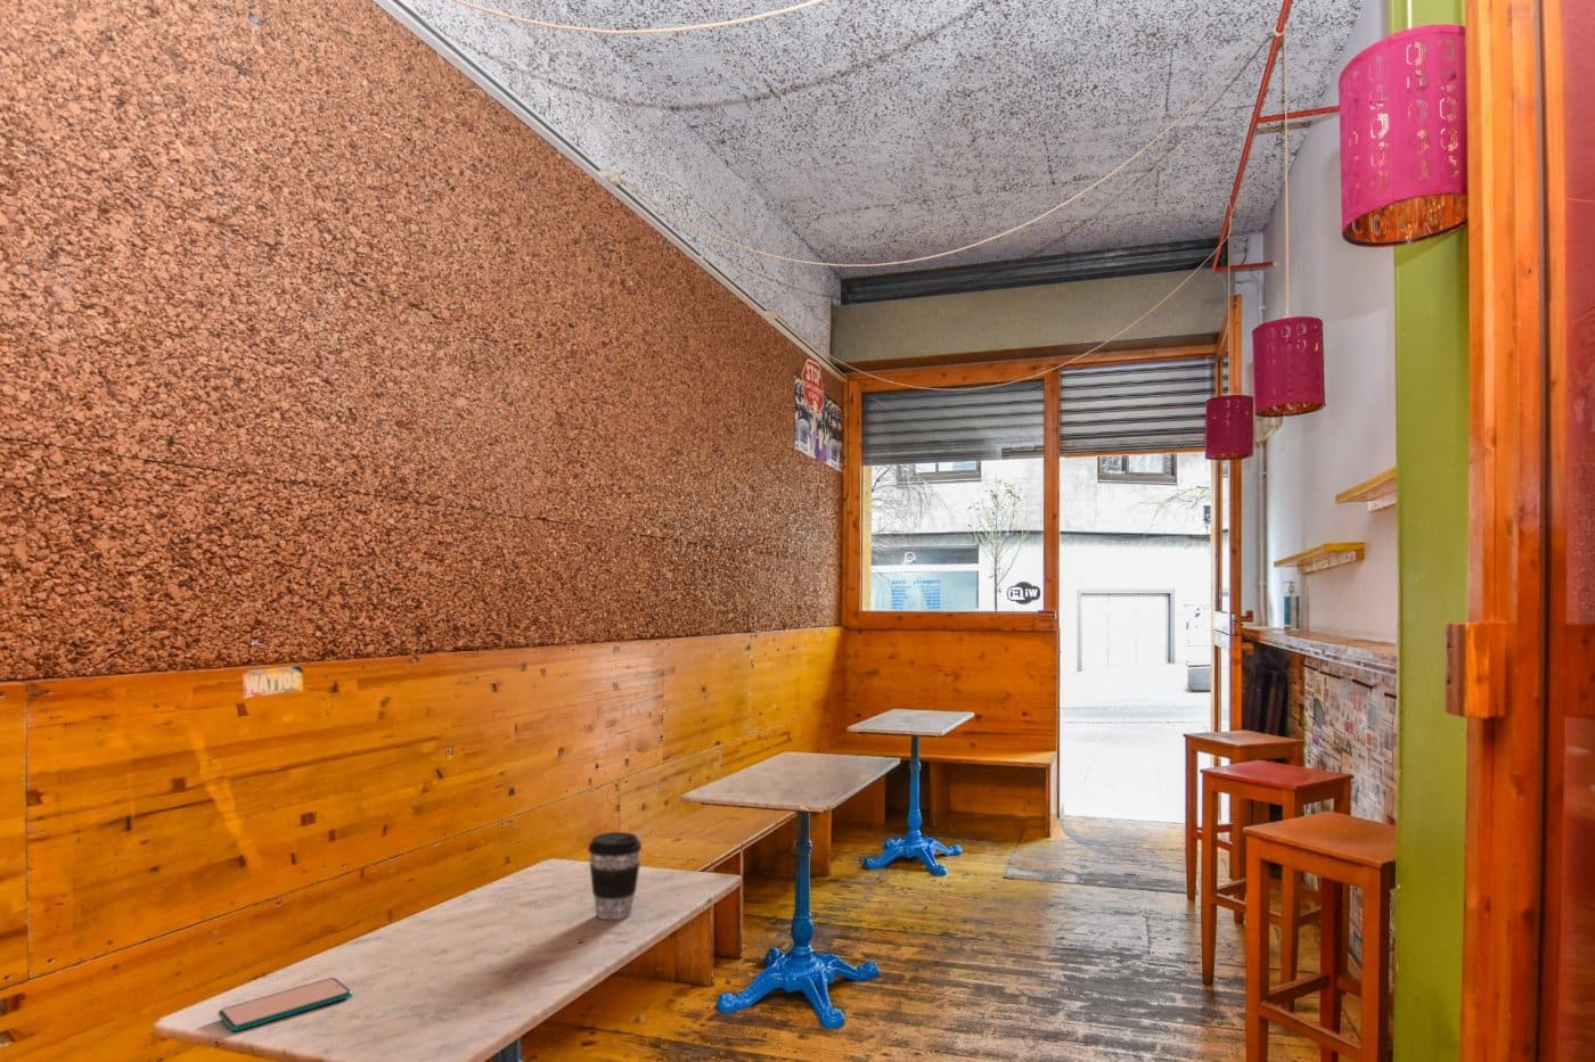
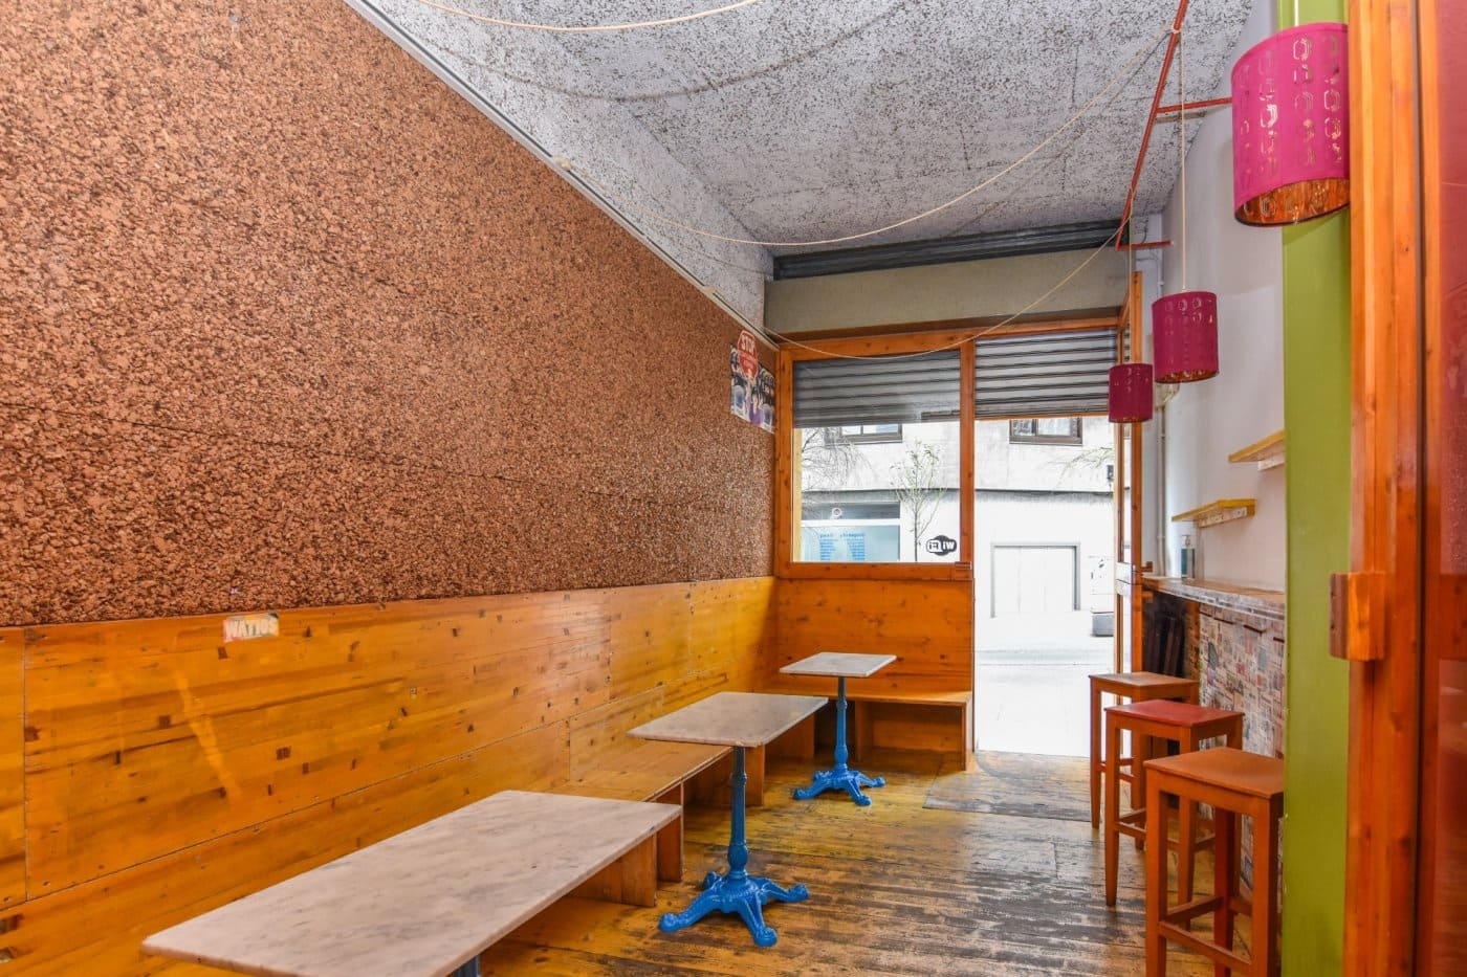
- coffee cup [587,831,643,921]
- smartphone [217,977,353,1032]
